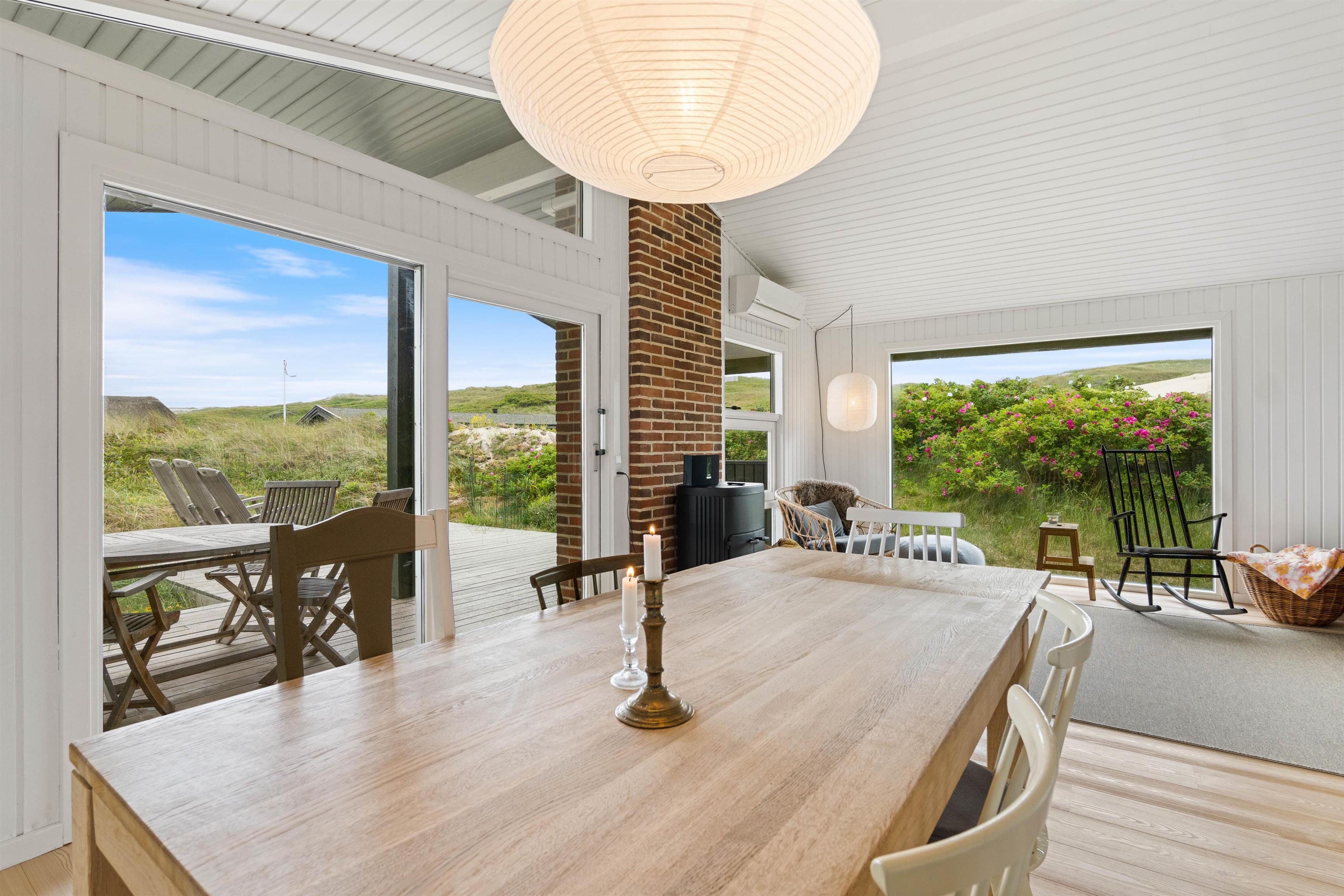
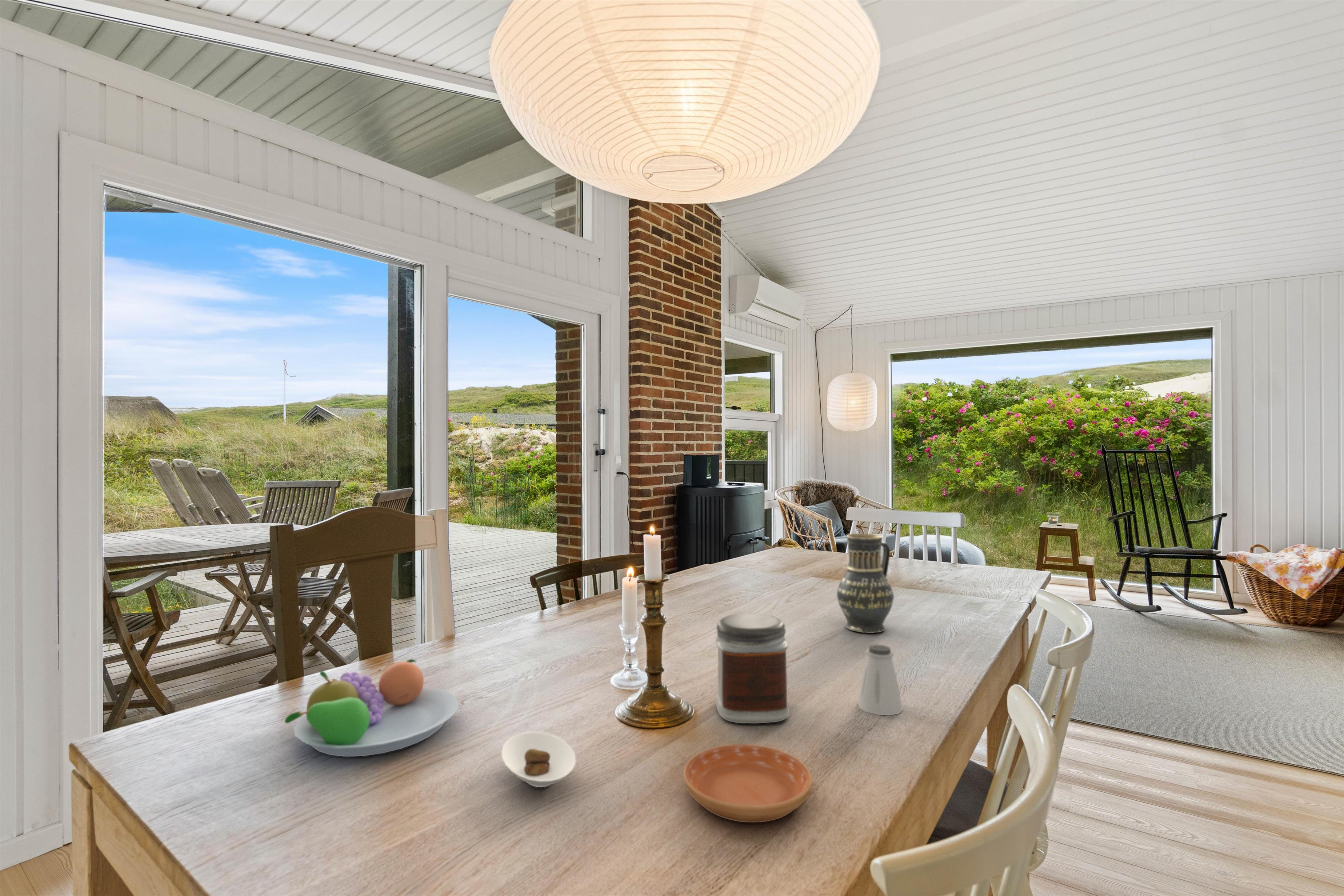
+ saucer [683,744,812,823]
+ fruit bowl [284,659,459,757]
+ jar [715,613,790,724]
+ vase [836,533,894,633]
+ saltshaker [857,644,904,716]
+ saucer [501,732,576,788]
